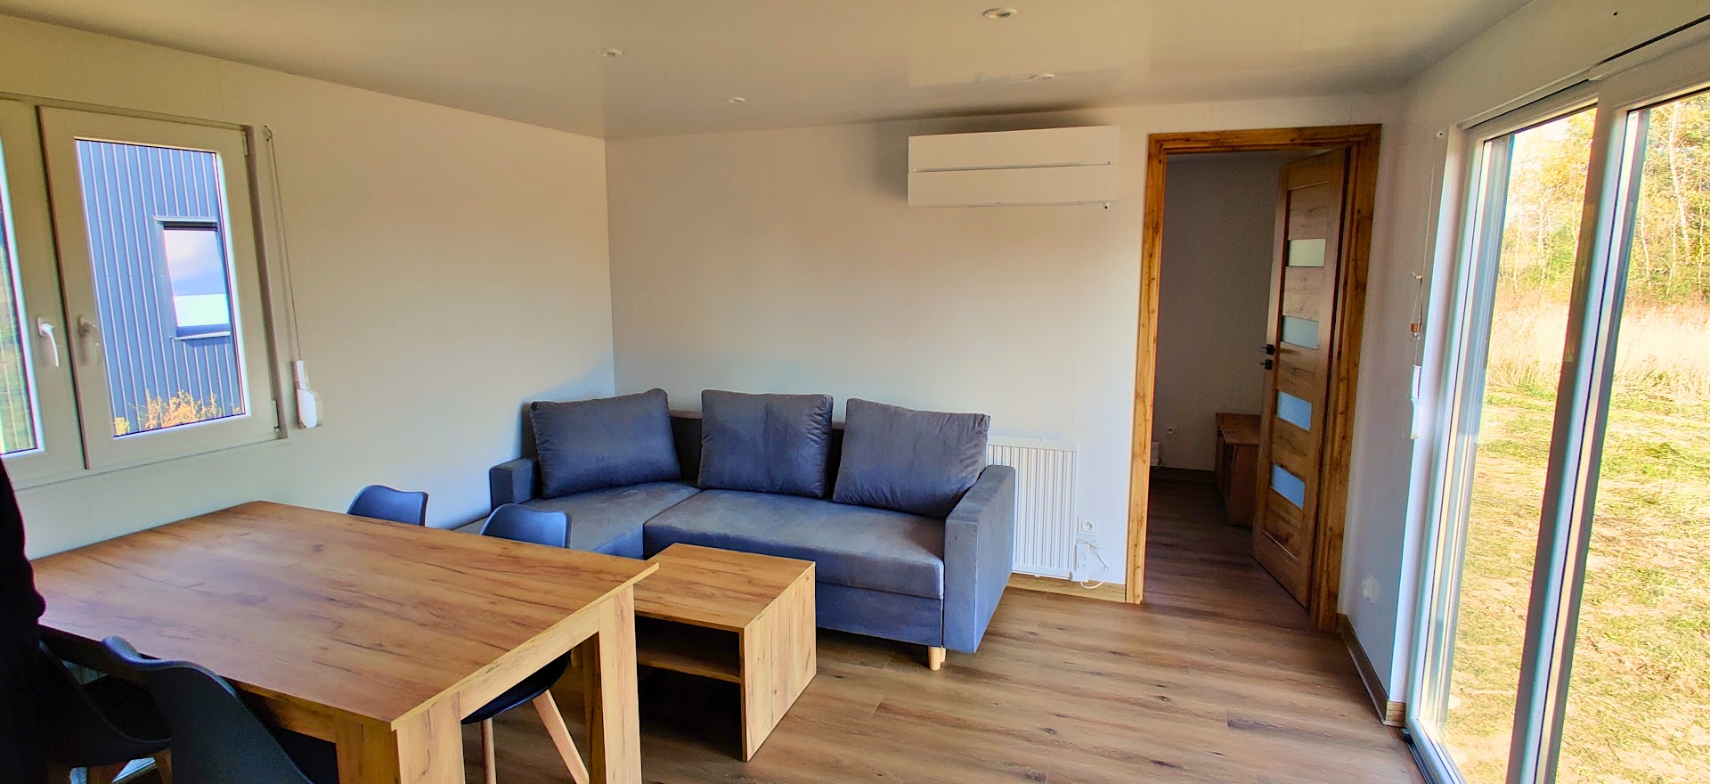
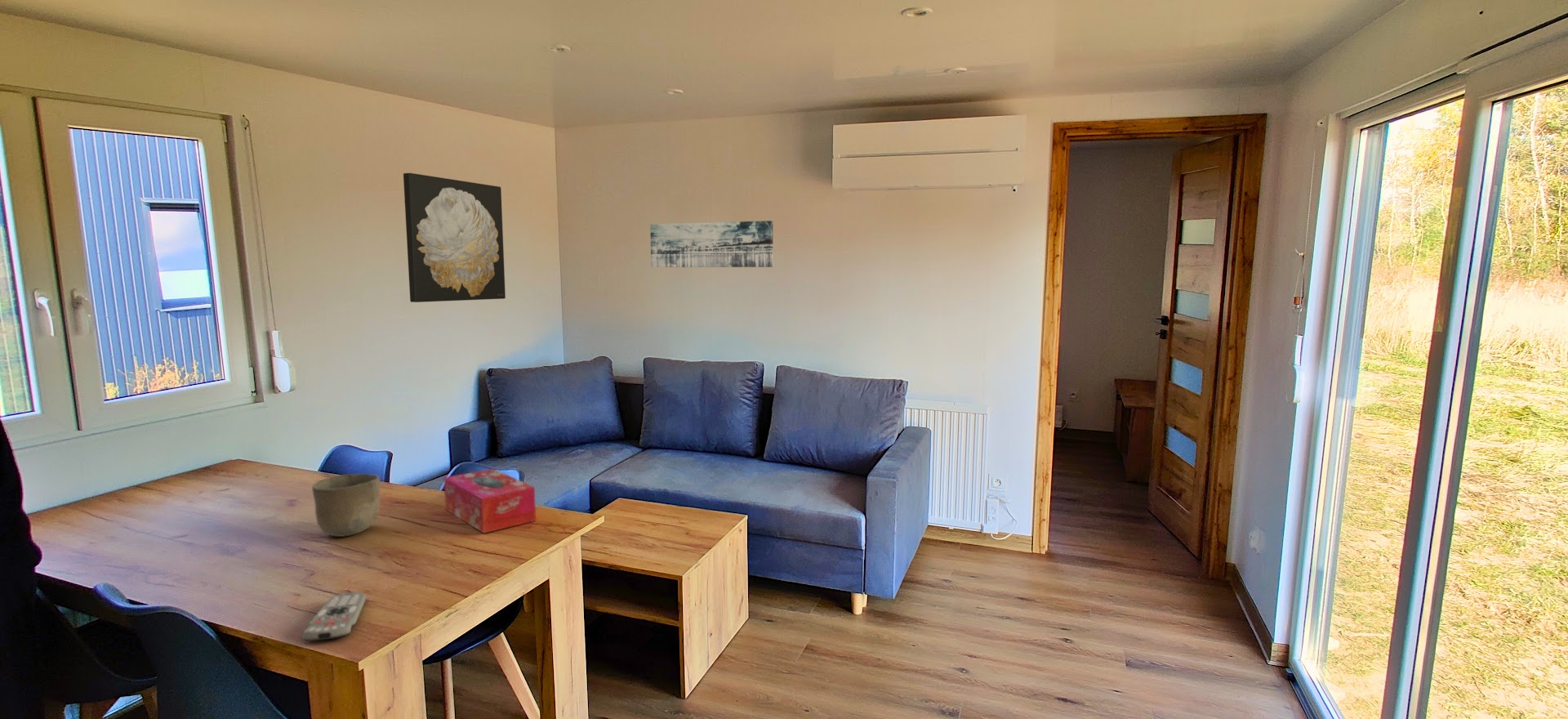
+ remote control [301,592,367,642]
+ tissue box [443,467,537,534]
+ bowl [311,473,381,538]
+ wall art [649,220,773,268]
+ wall art [403,172,506,303]
